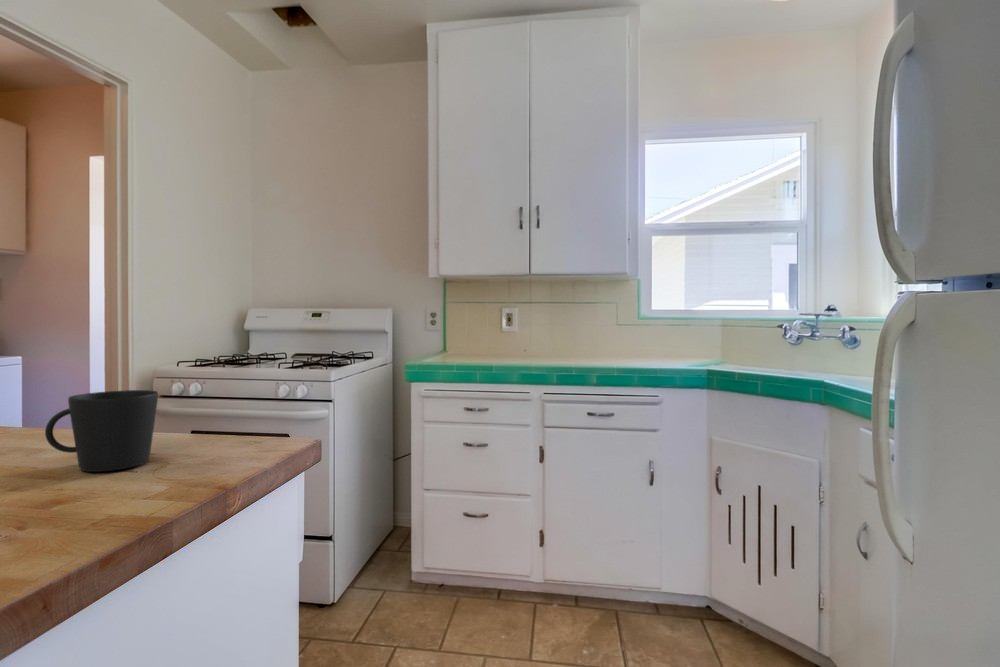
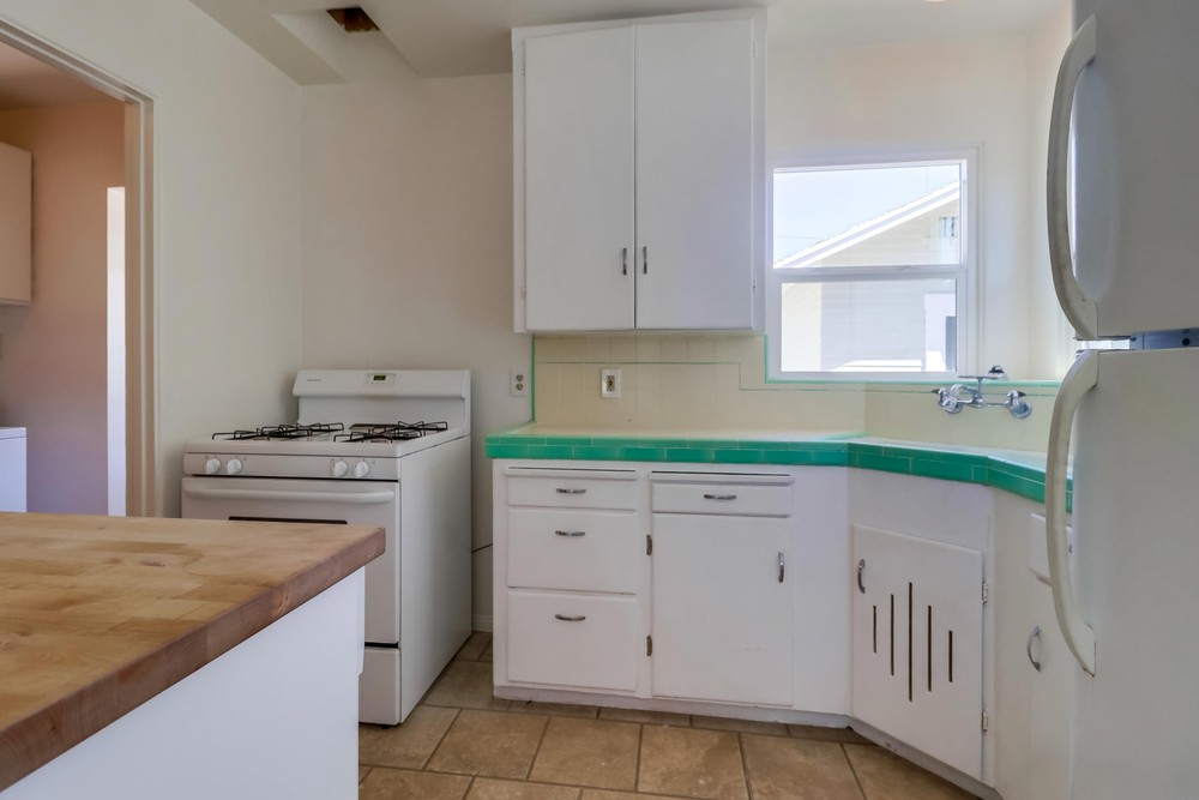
- cup [44,389,159,473]
